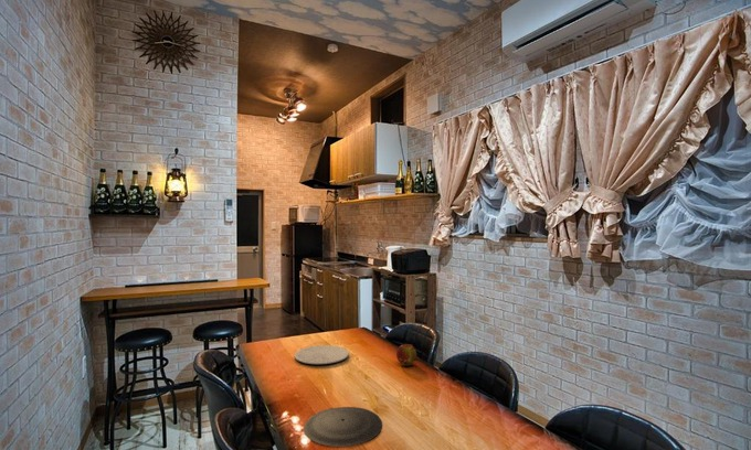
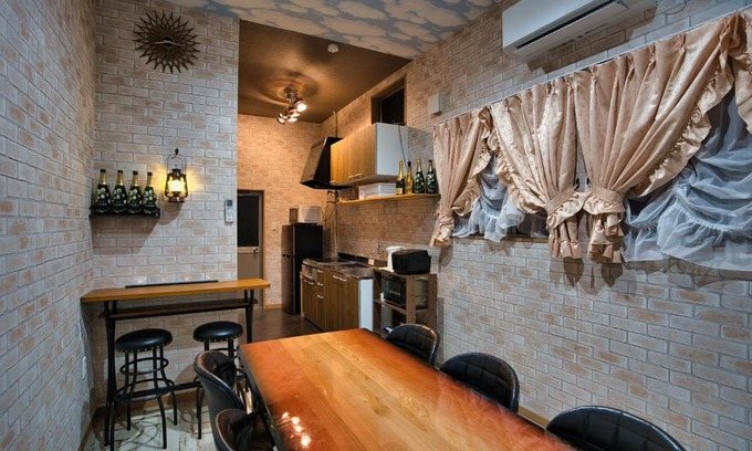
- plate [294,344,350,365]
- plate [303,406,383,448]
- fruit [395,343,420,367]
